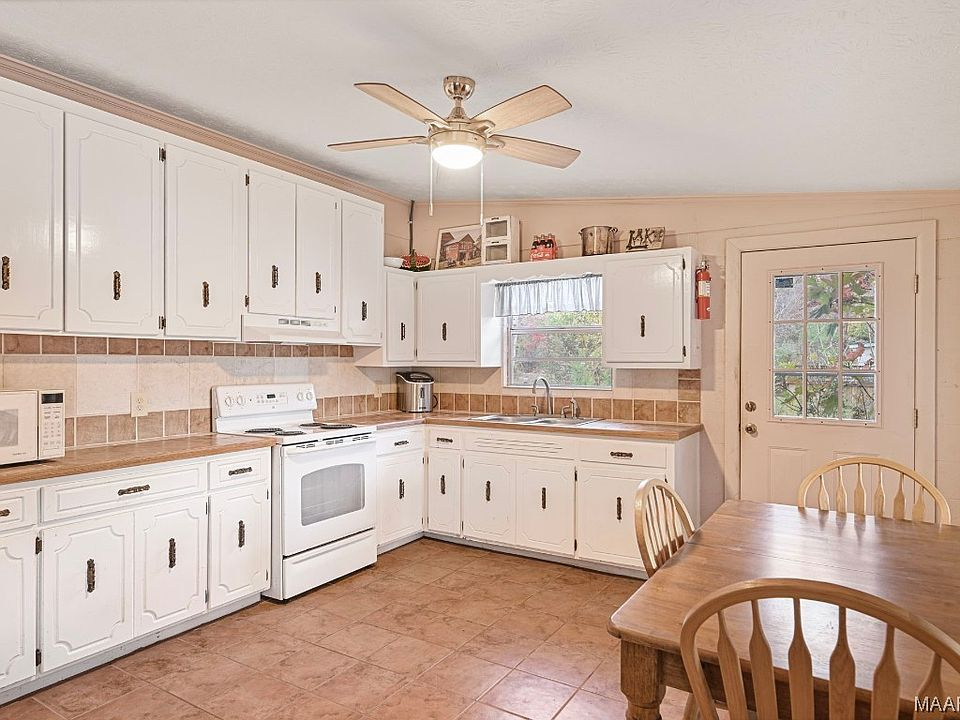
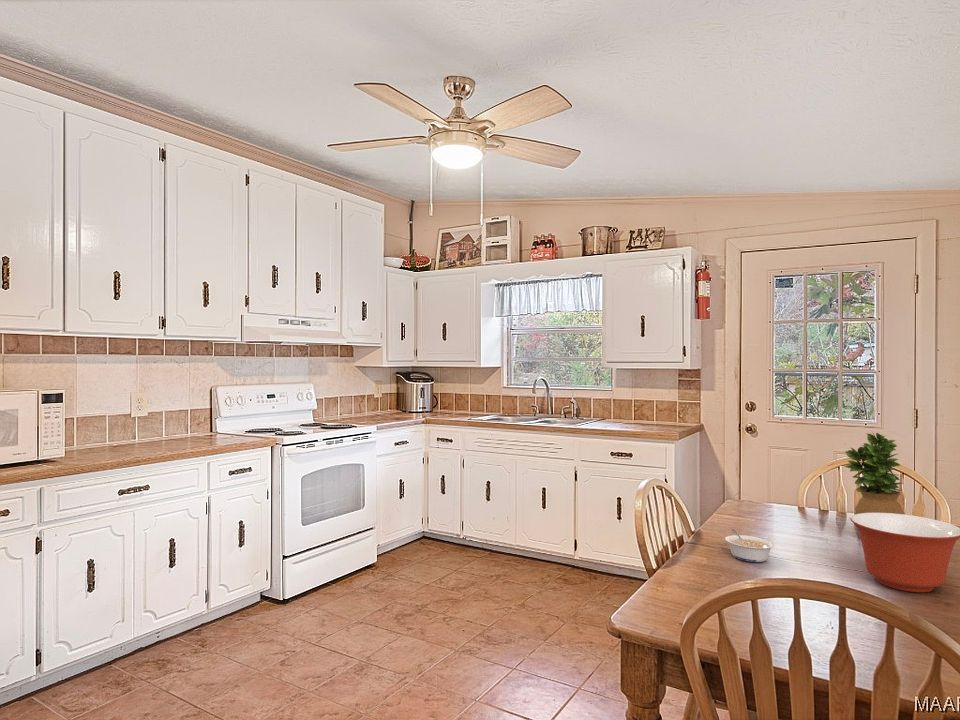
+ potted plant [843,431,906,538]
+ legume [724,528,776,563]
+ mixing bowl [849,513,960,593]
